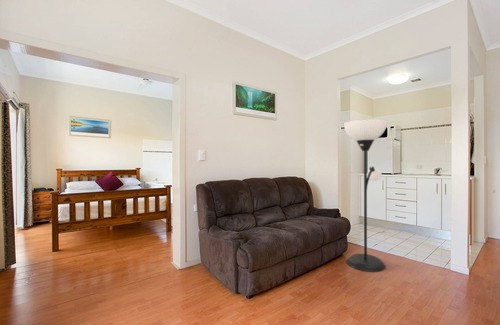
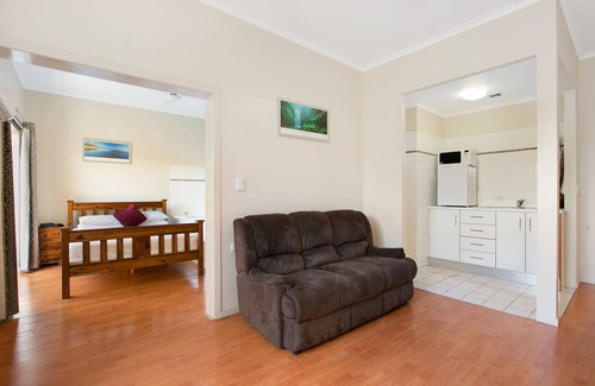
- floor lamp [343,118,388,273]
